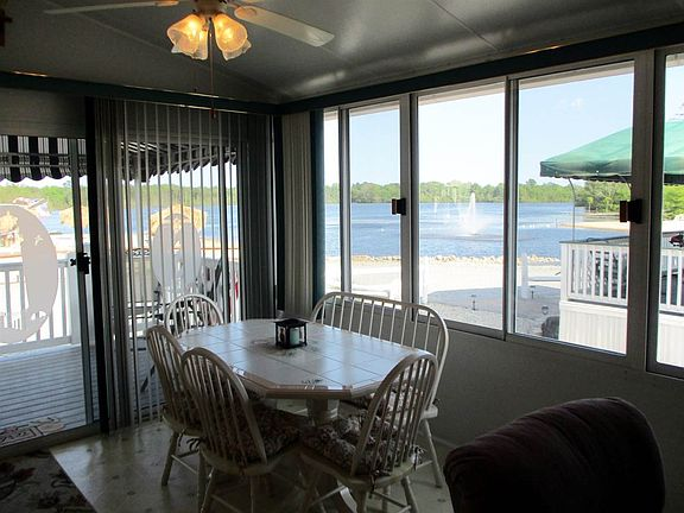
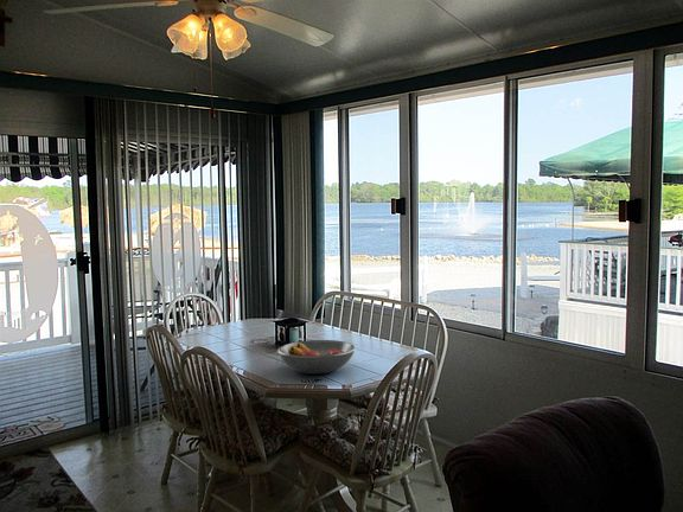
+ fruit bowl [276,339,357,375]
